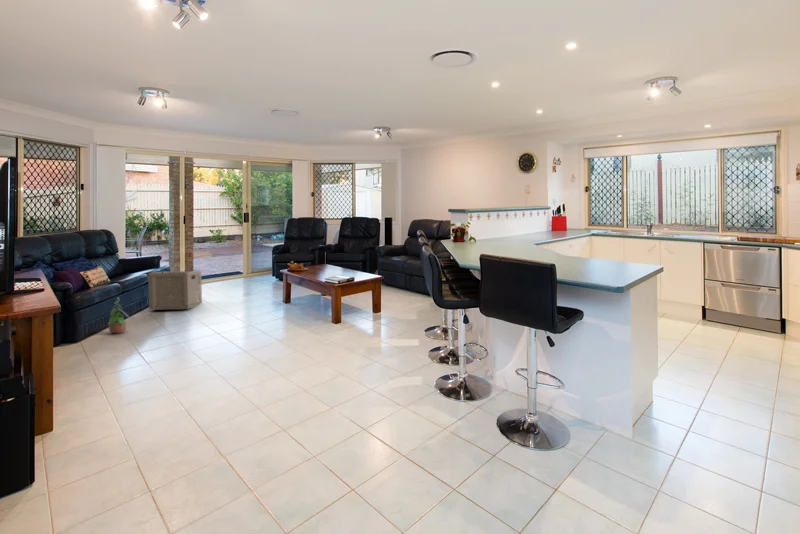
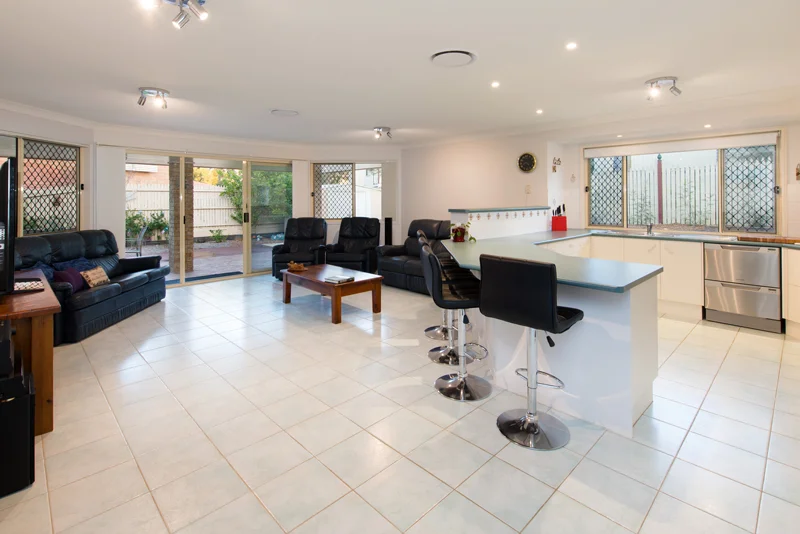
- storage basket [147,270,203,311]
- potted plant [107,298,131,334]
